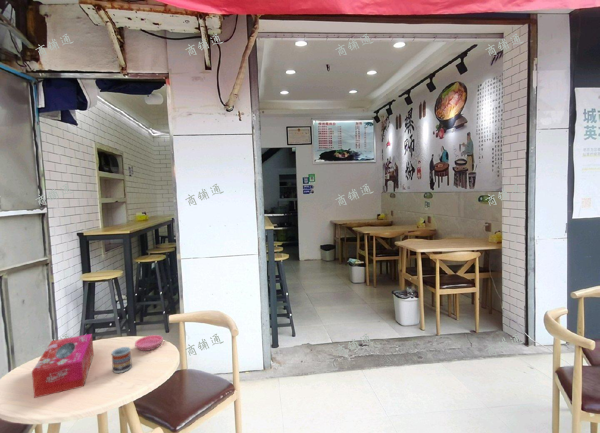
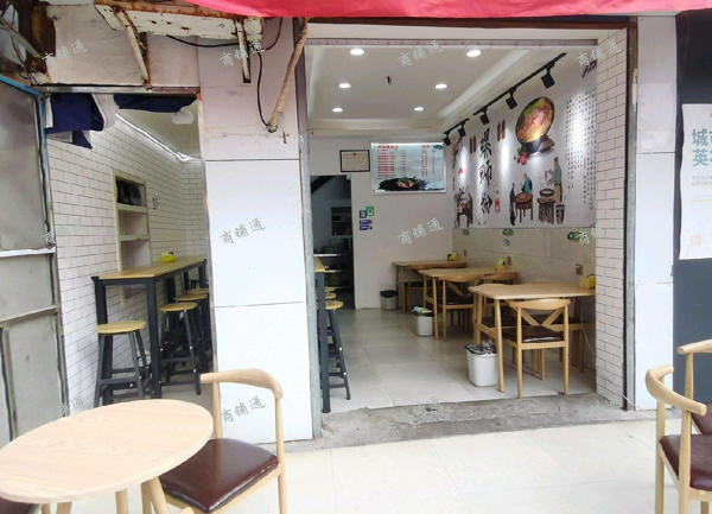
- tissue box [31,333,95,399]
- saucer [134,334,164,352]
- cup [110,346,133,374]
